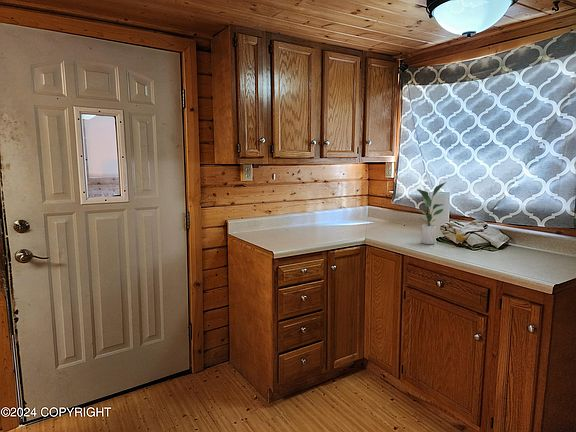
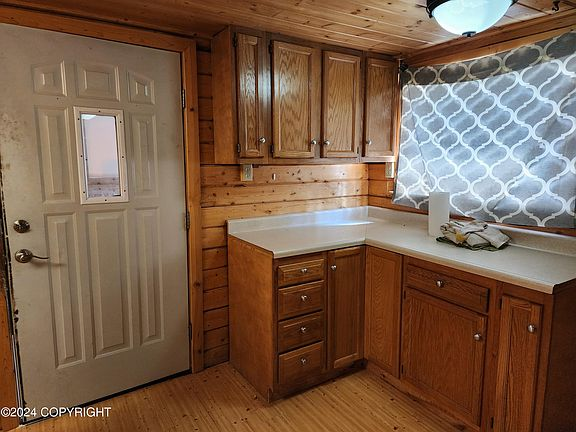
- potted plant [413,181,447,245]
